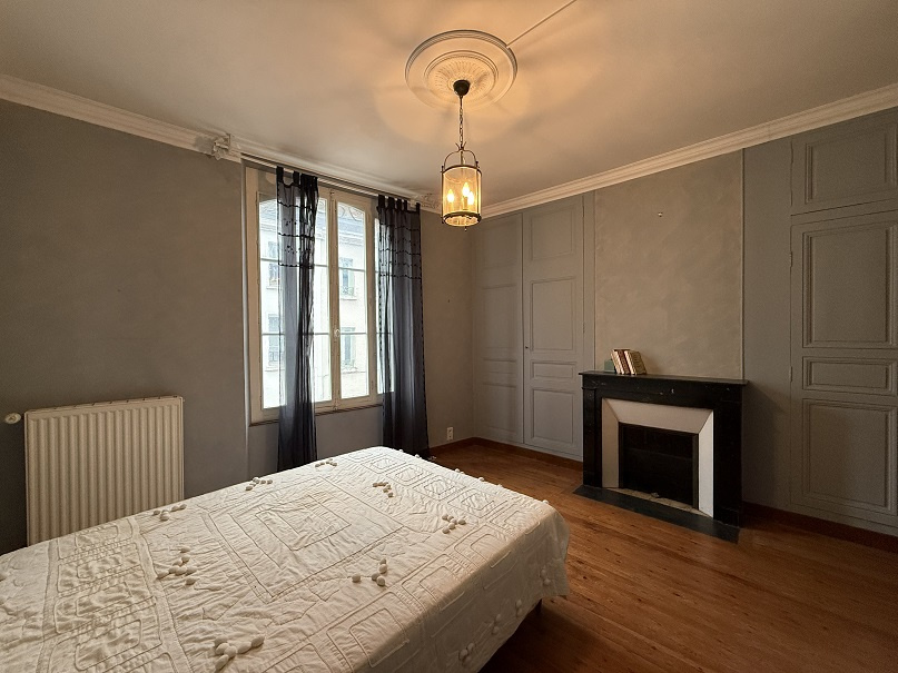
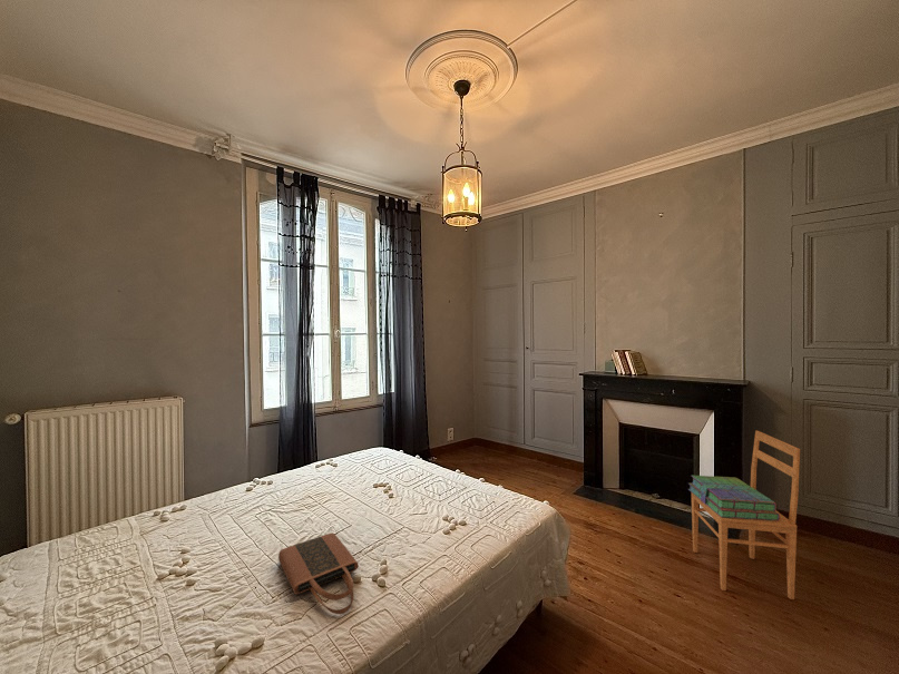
+ tote bag [277,533,359,615]
+ stack of books [687,475,780,520]
+ chair [691,430,801,600]
